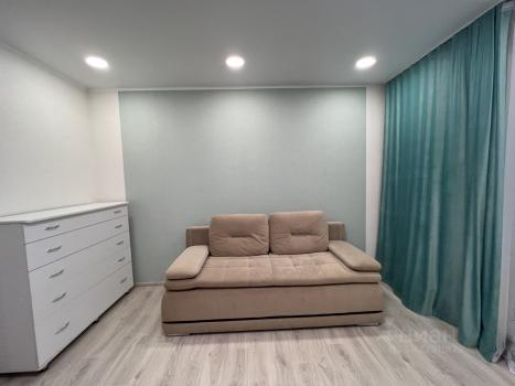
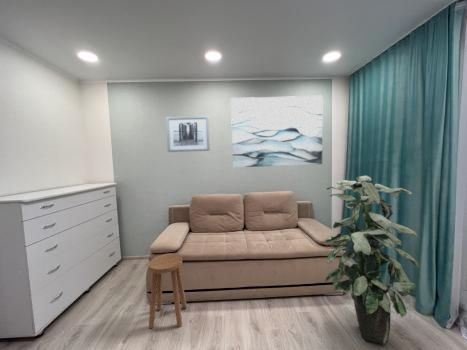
+ wall art [230,95,323,168]
+ indoor plant [324,175,421,346]
+ wall art [165,115,211,153]
+ stool [148,253,188,329]
